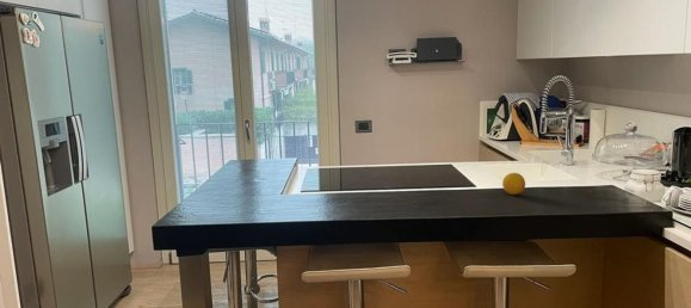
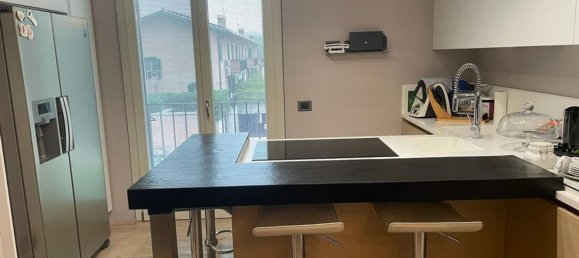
- fruit [501,172,526,196]
